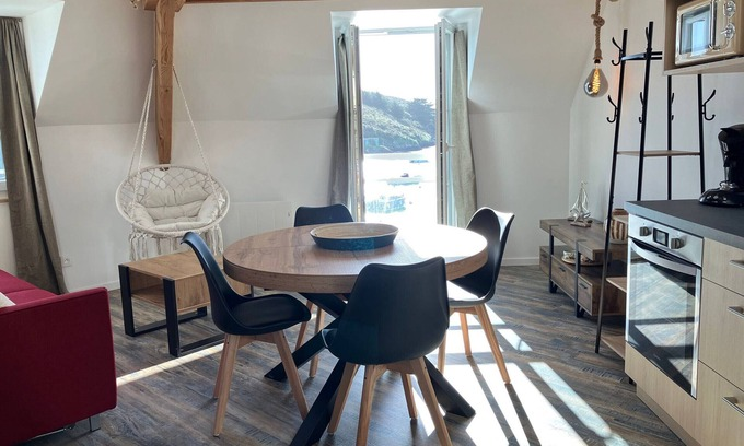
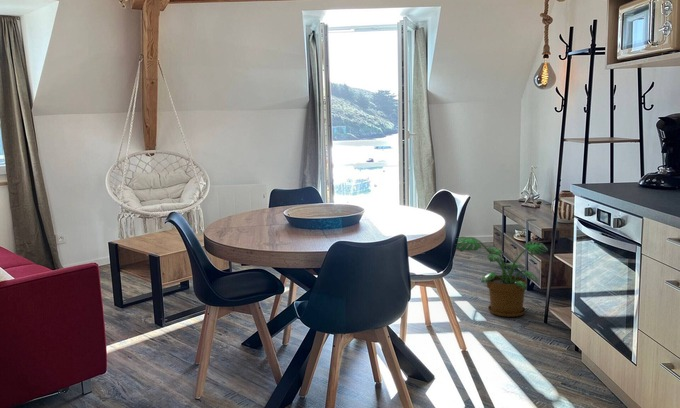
+ potted plant [455,236,549,318]
